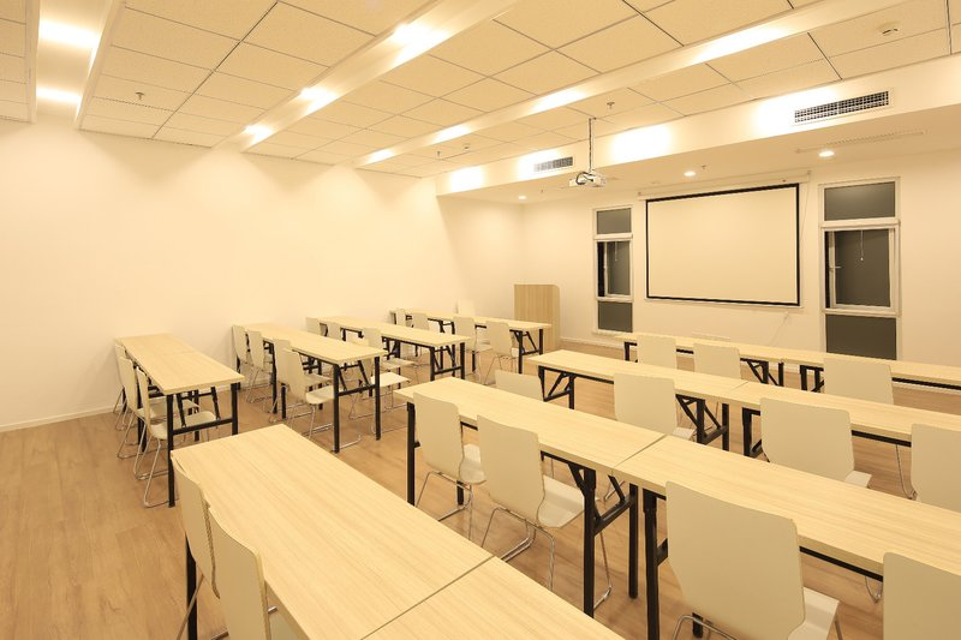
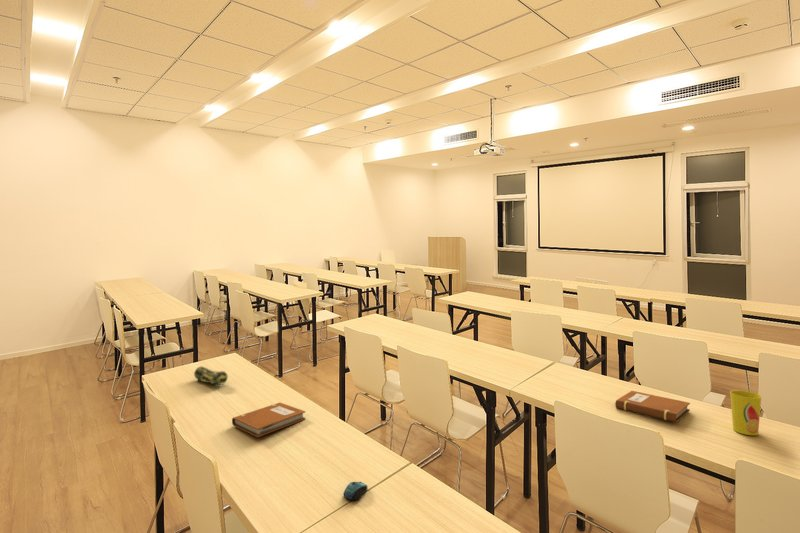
+ notebook [615,390,691,423]
+ notebook [231,402,307,438]
+ cup [729,389,762,436]
+ pencil case [193,366,229,386]
+ computer mouse [343,481,368,501]
